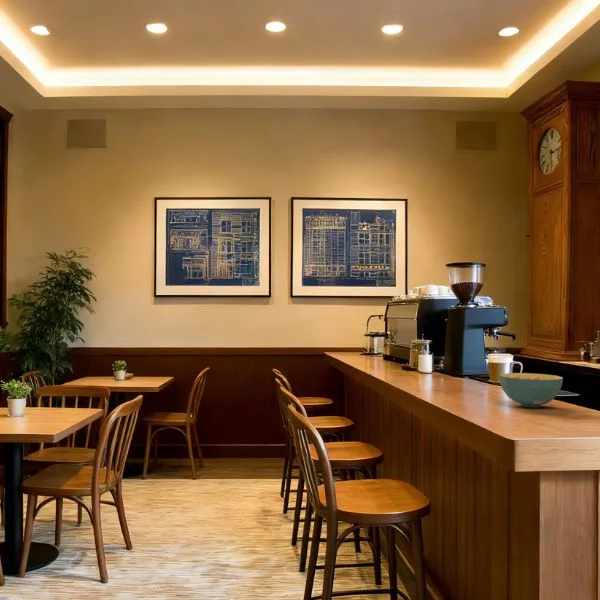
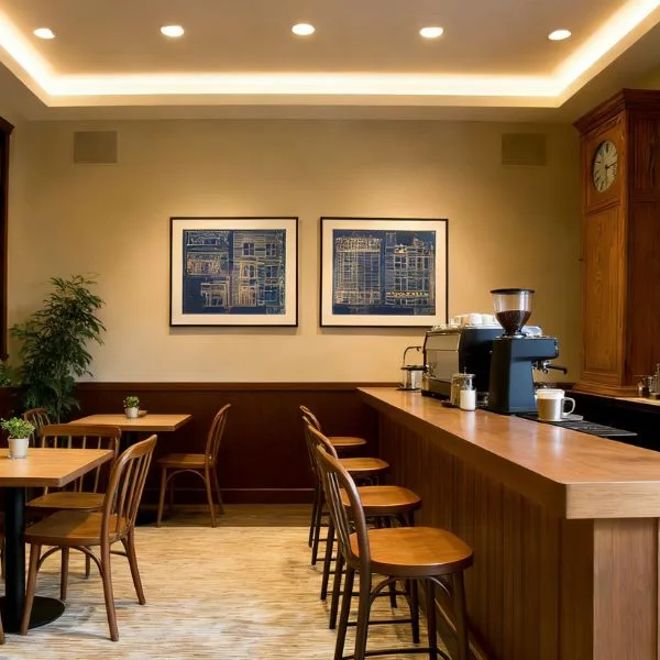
- cereal bowl [498,372,564,408]
